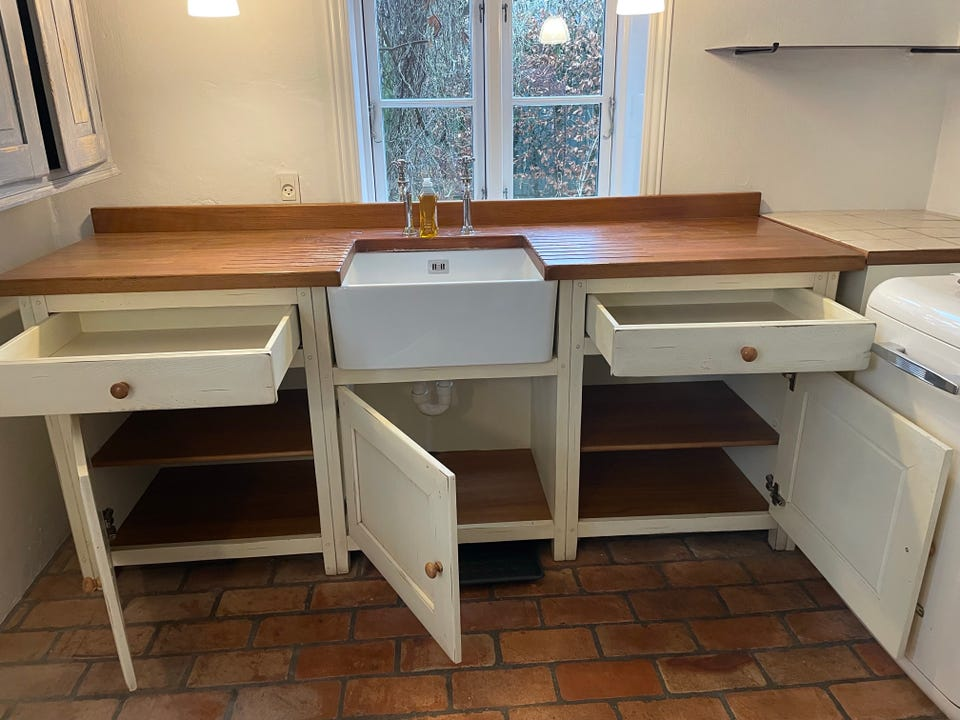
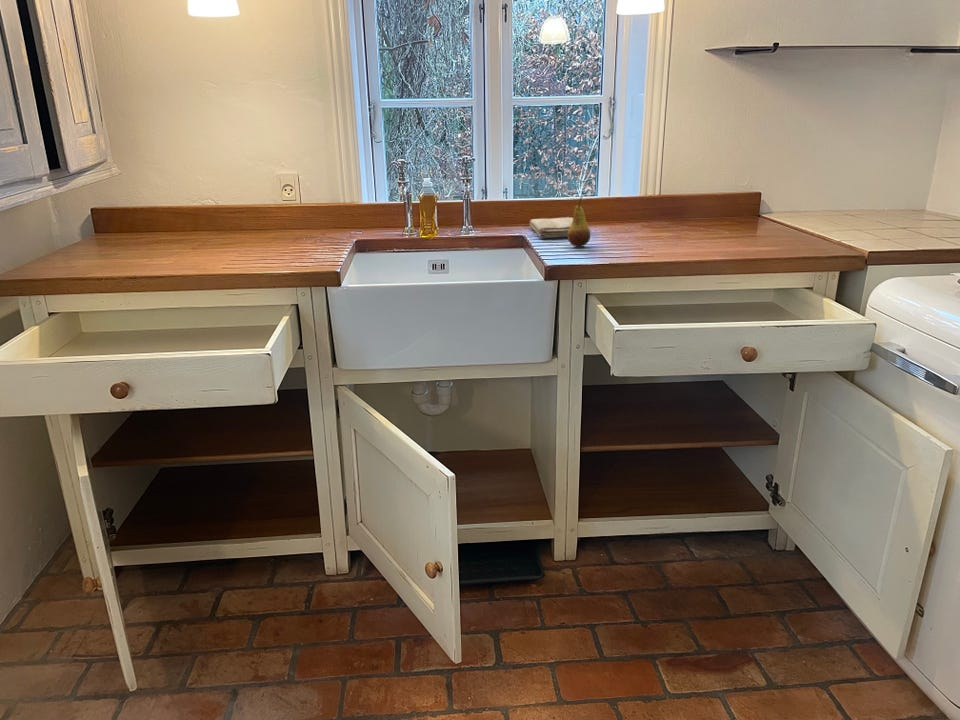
+ fruit [566,196,591,247]
+ washcloth [528,216,573,239]
